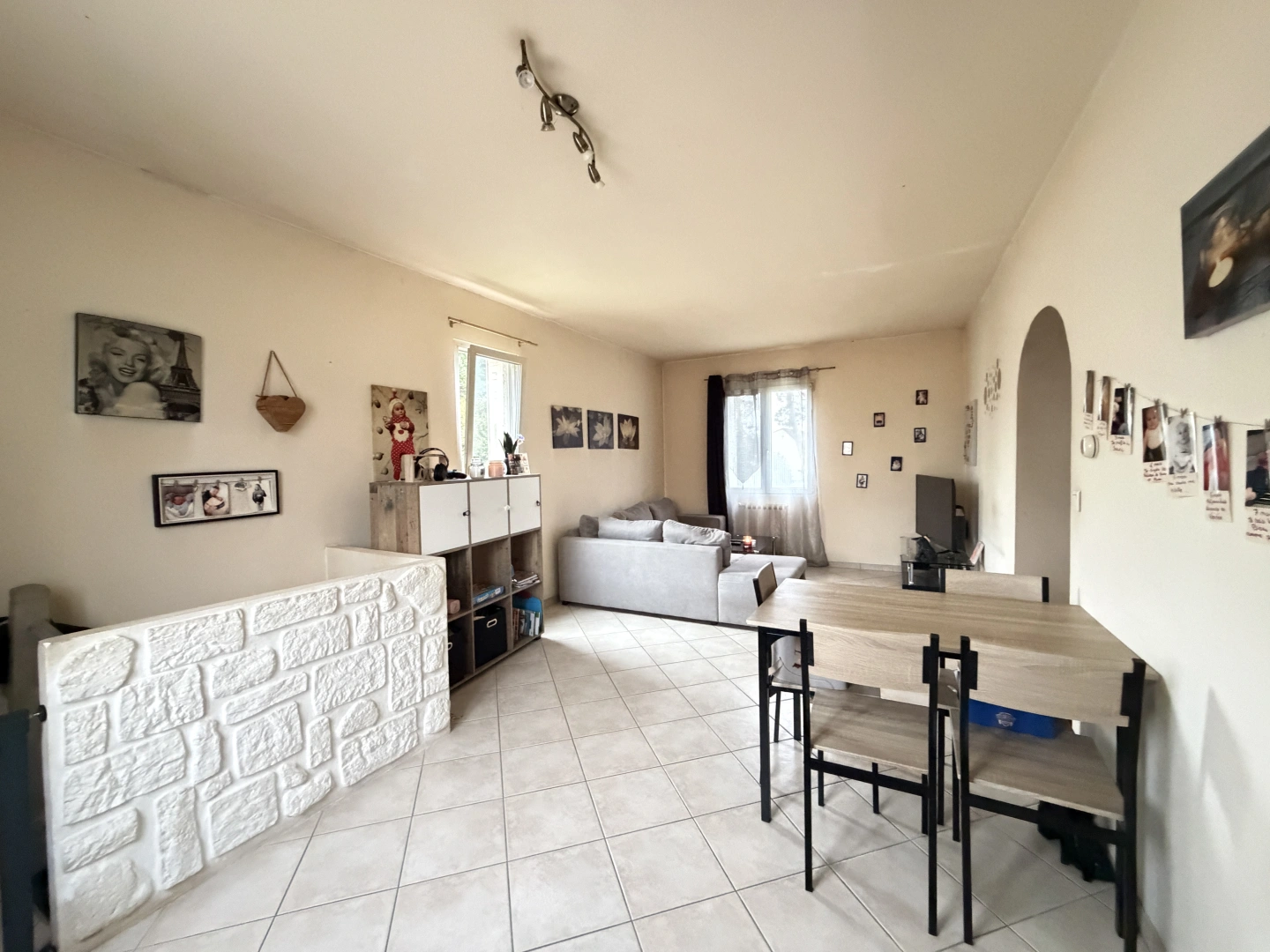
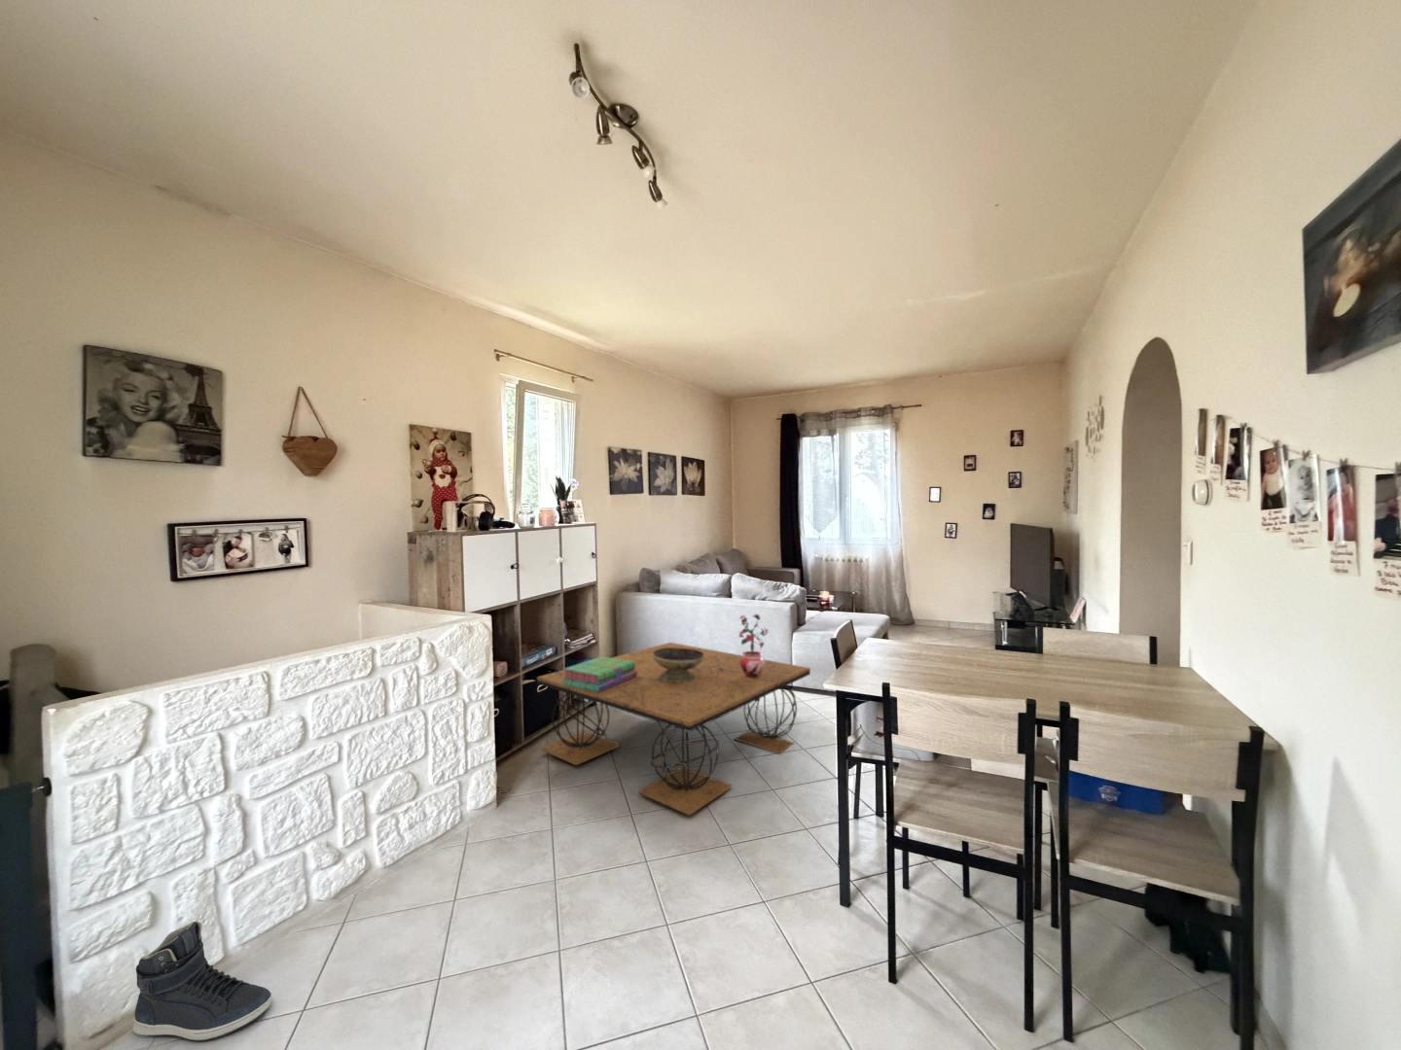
+ stack of books [563,655,638,693]
+ coffee table [536,642,812,816]
+ potted plant [738,613,769,677]
+ decorative bowl [653,647,705,684]
+ sneaker [132,921,274,1042]
